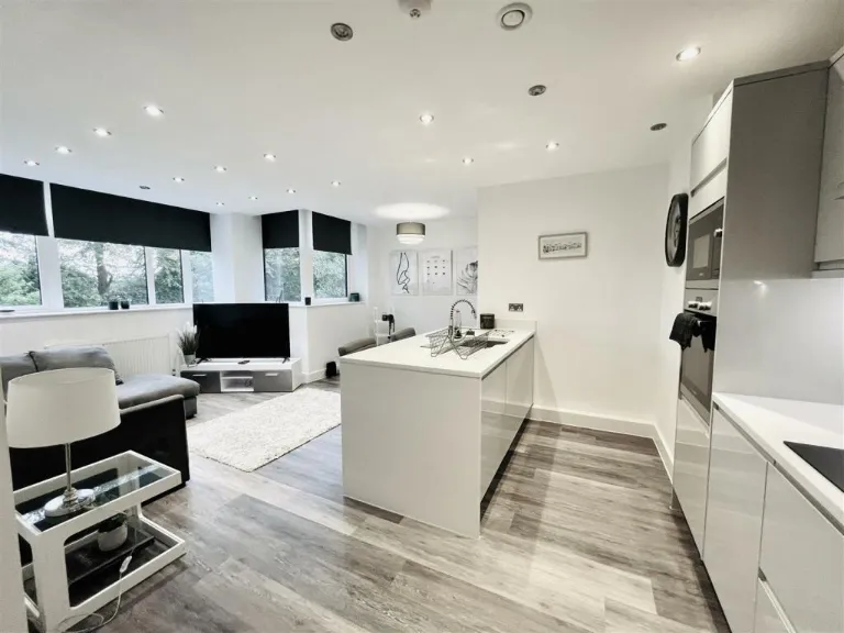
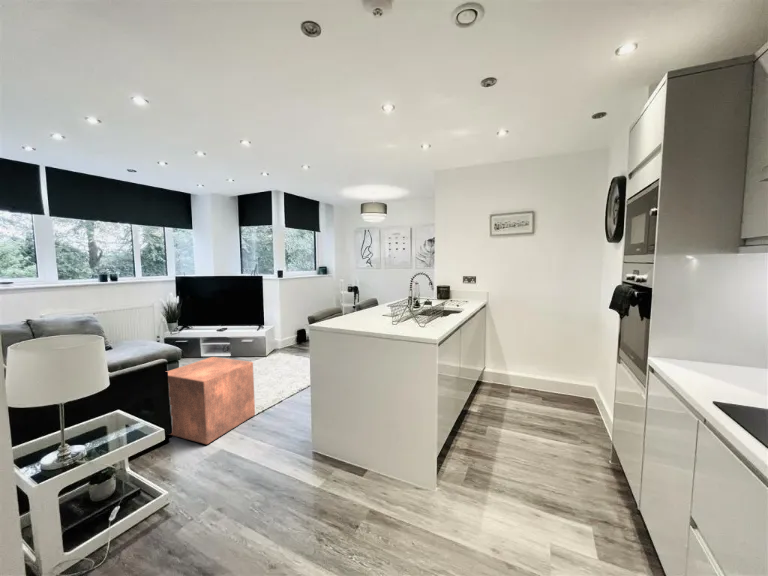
+ ottoman [166,356,256,445]
